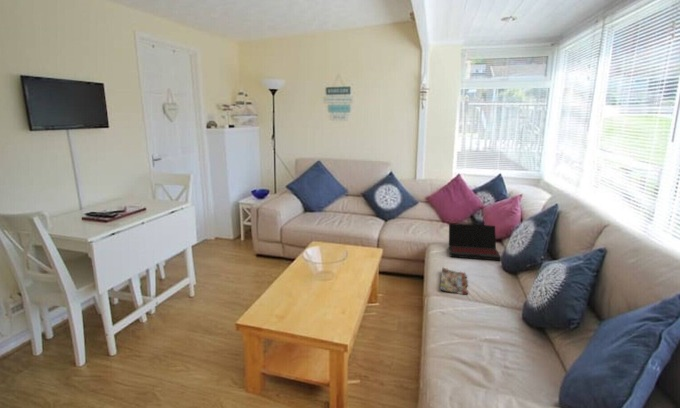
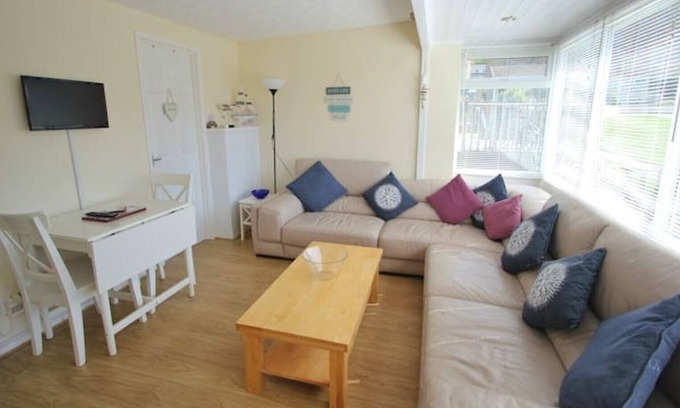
- magazine [439,266,469,296]
- laptop [448,222,502,262]
